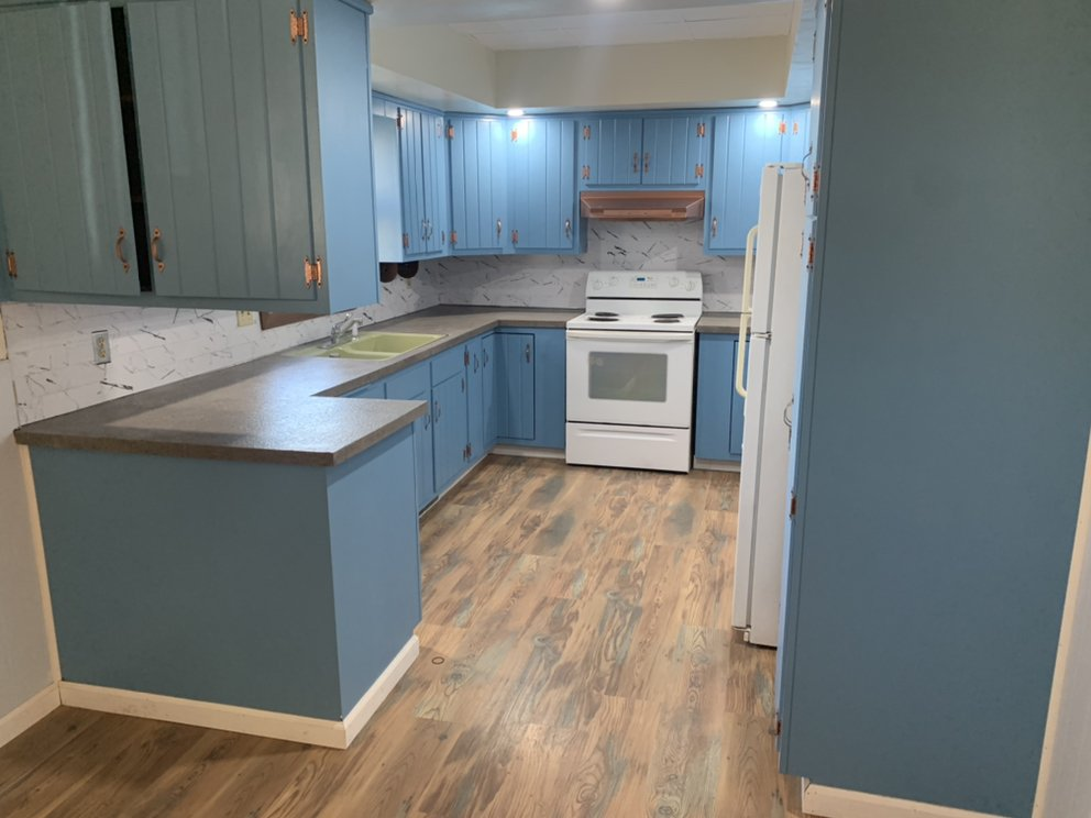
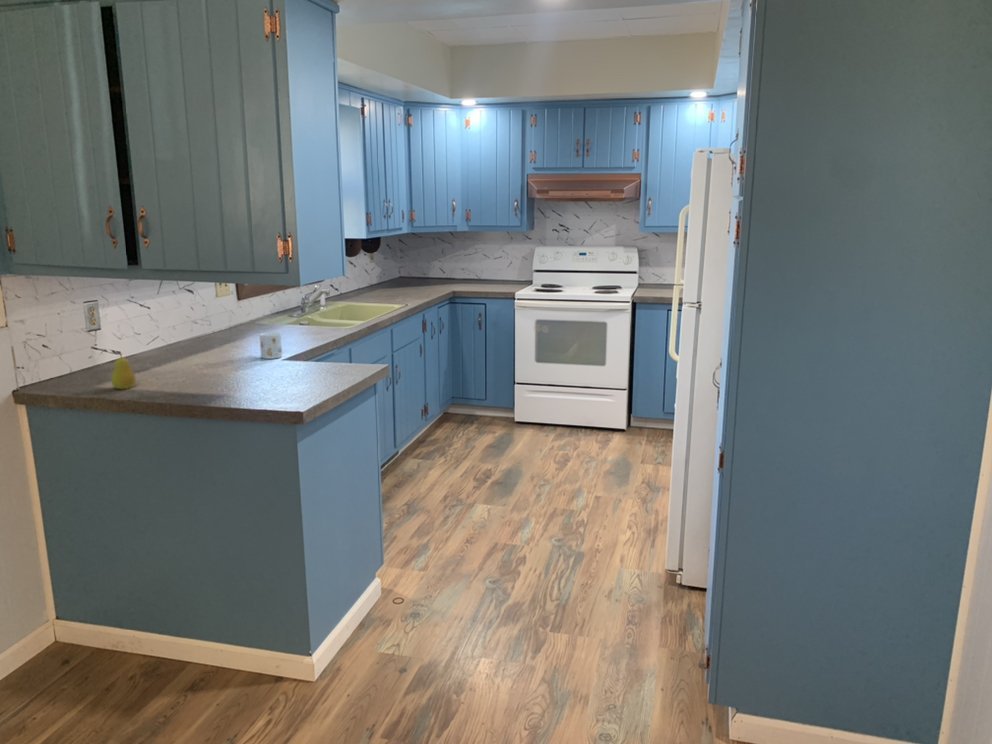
+ mug [259,332,283,360]
+ fruit [110,352,137,390]
